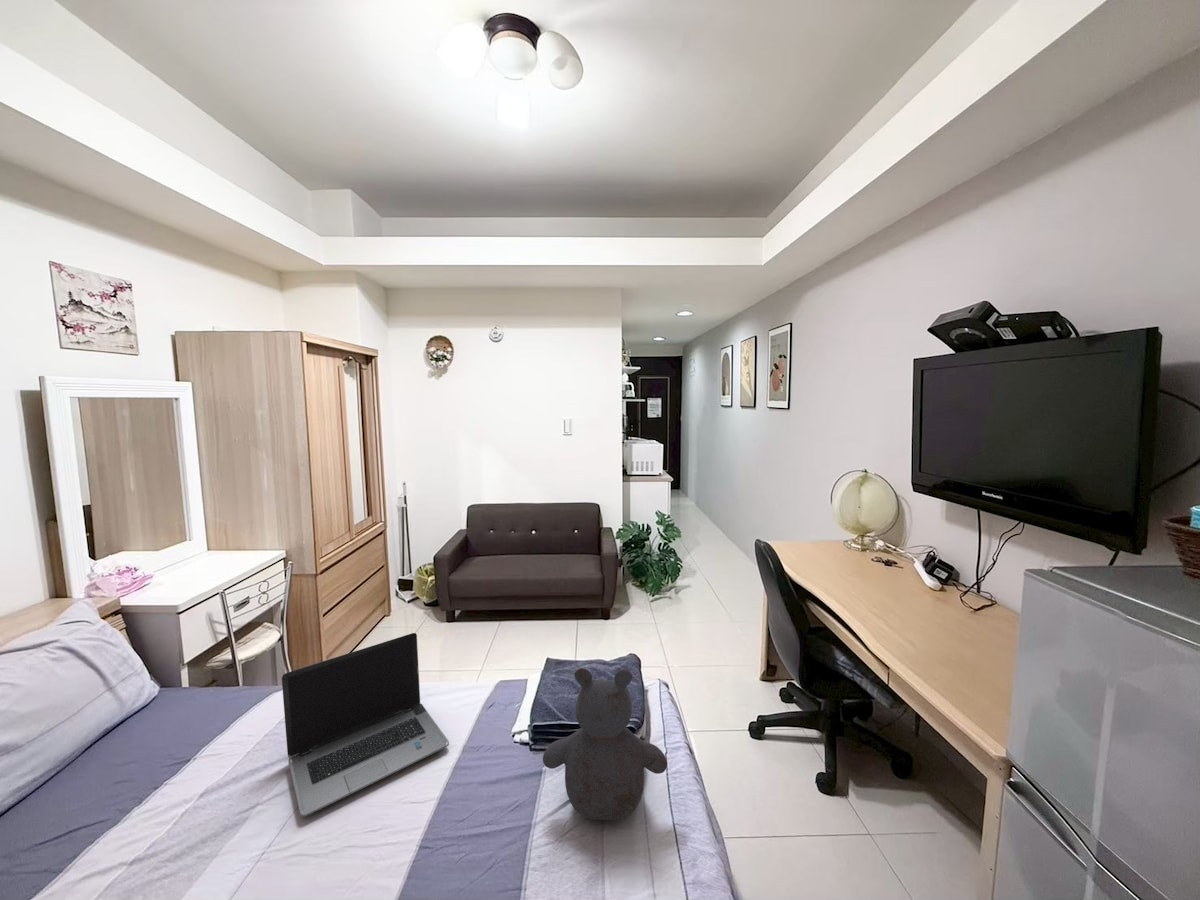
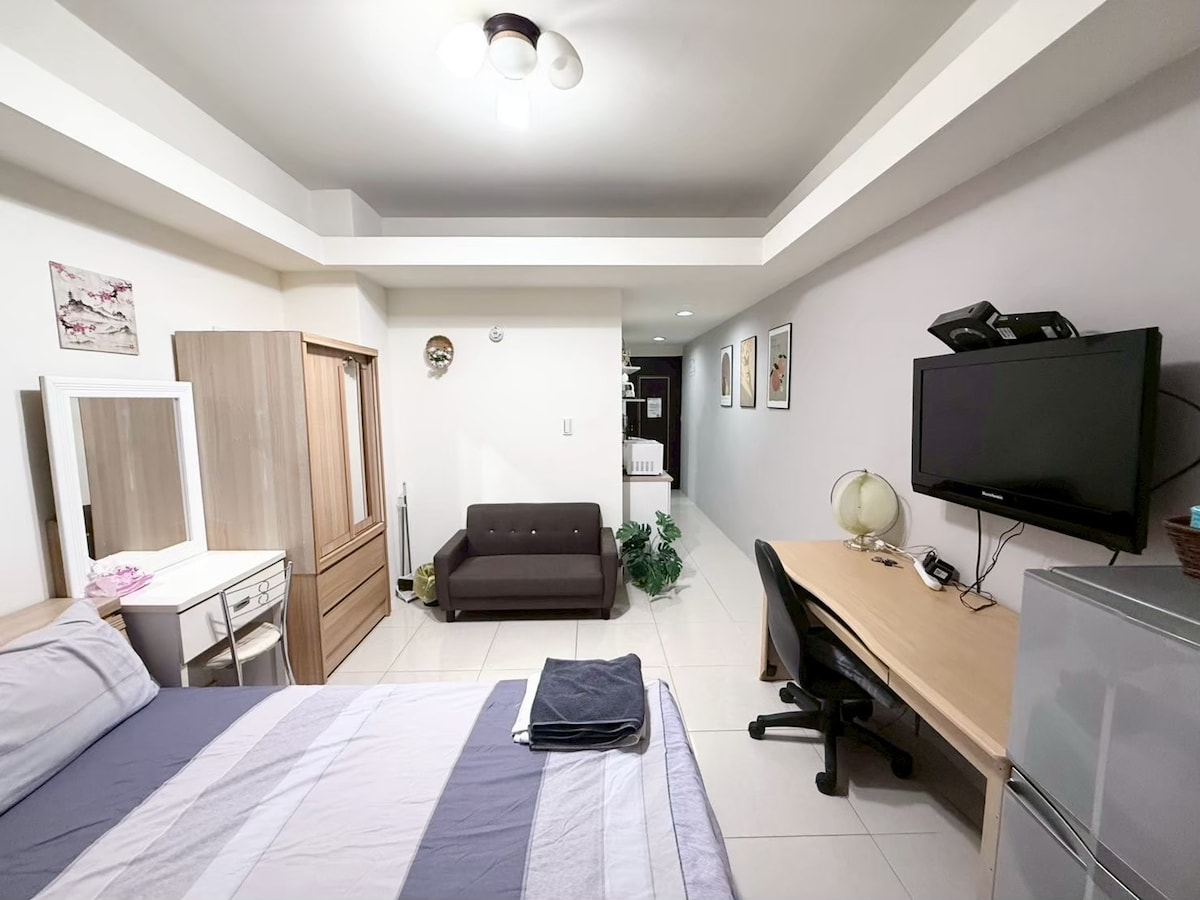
- teddy bear [542,667,668,822]
- laptop computer [281,632,450,818]
